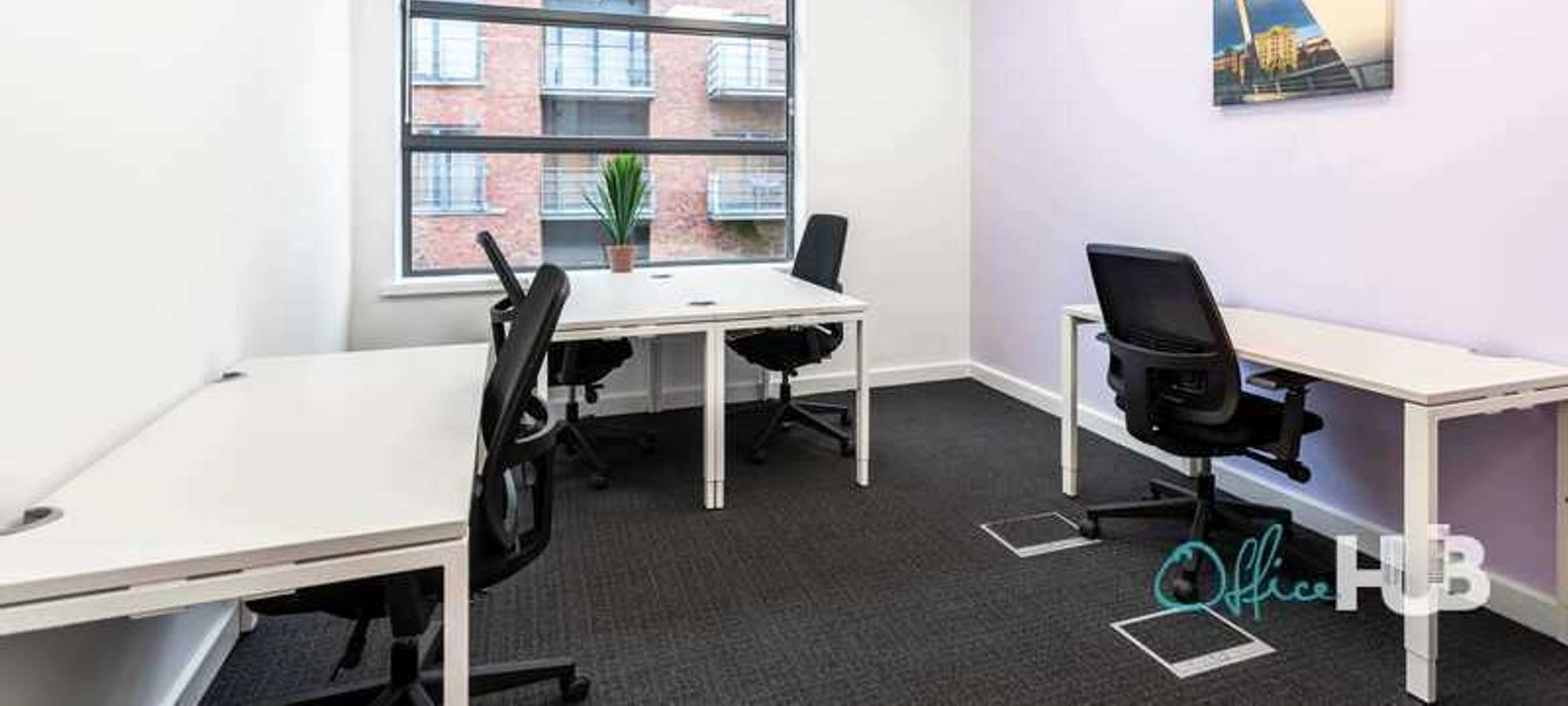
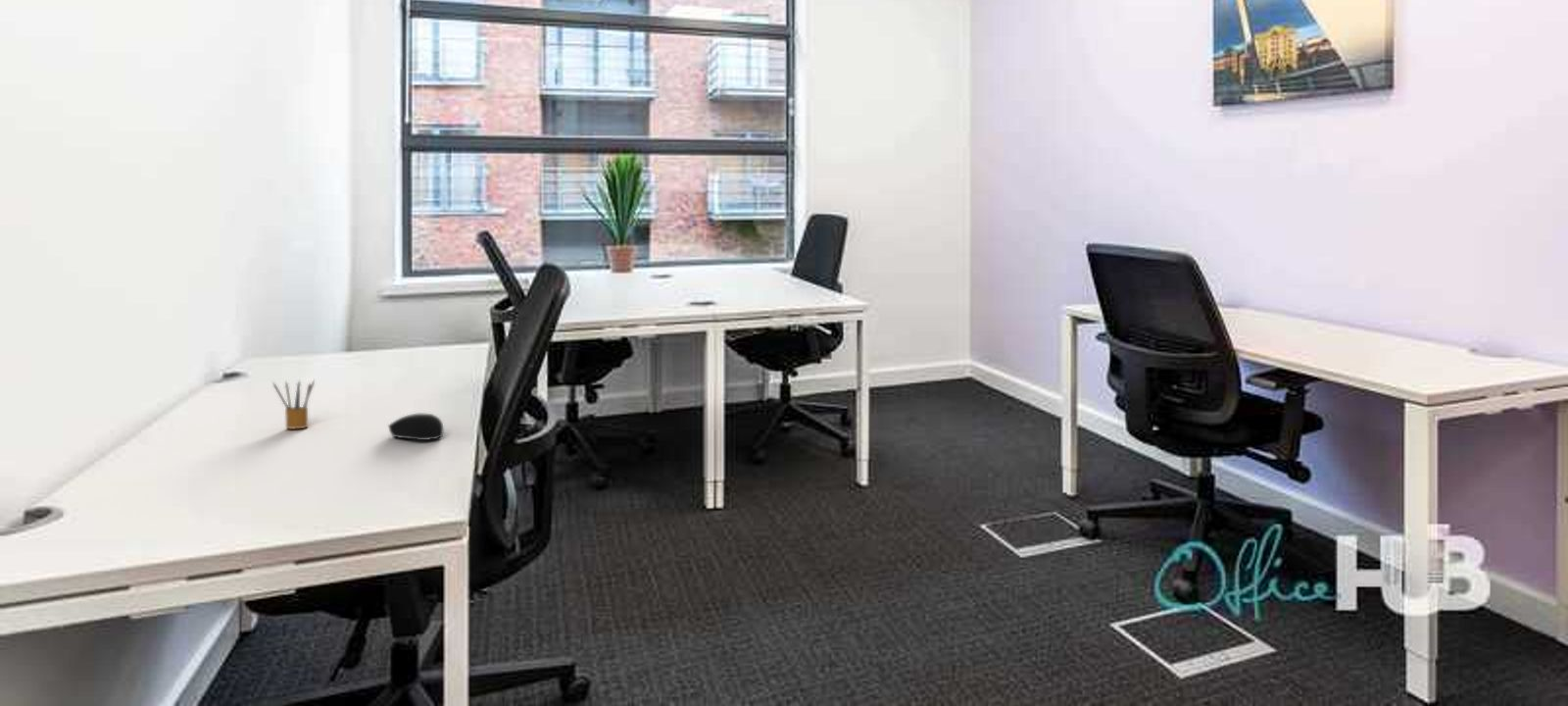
+ pencil box [271,379,316,429]
+ computer mouse [387,413,444,441]
